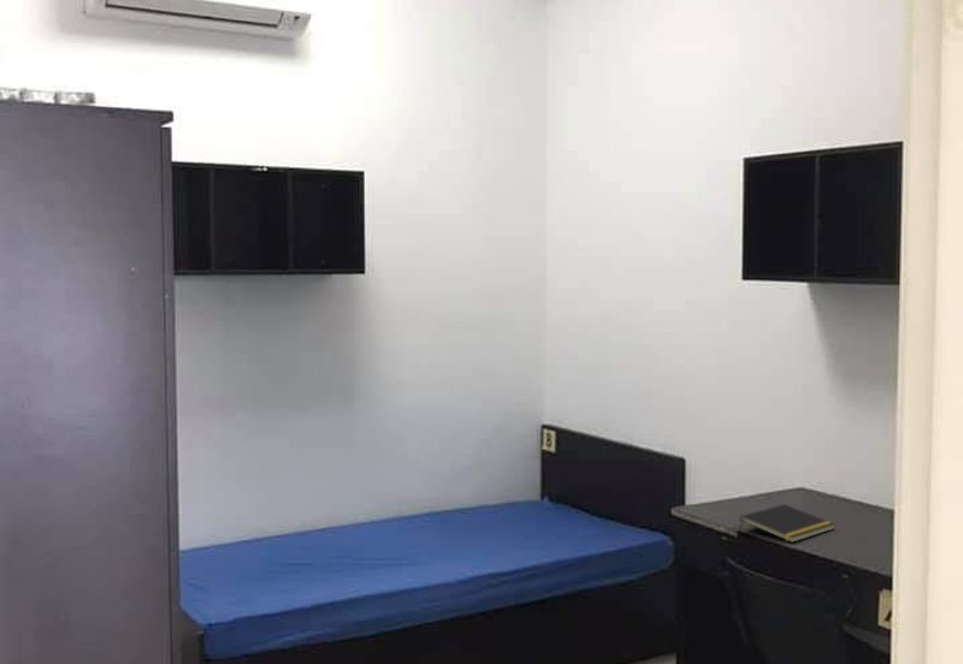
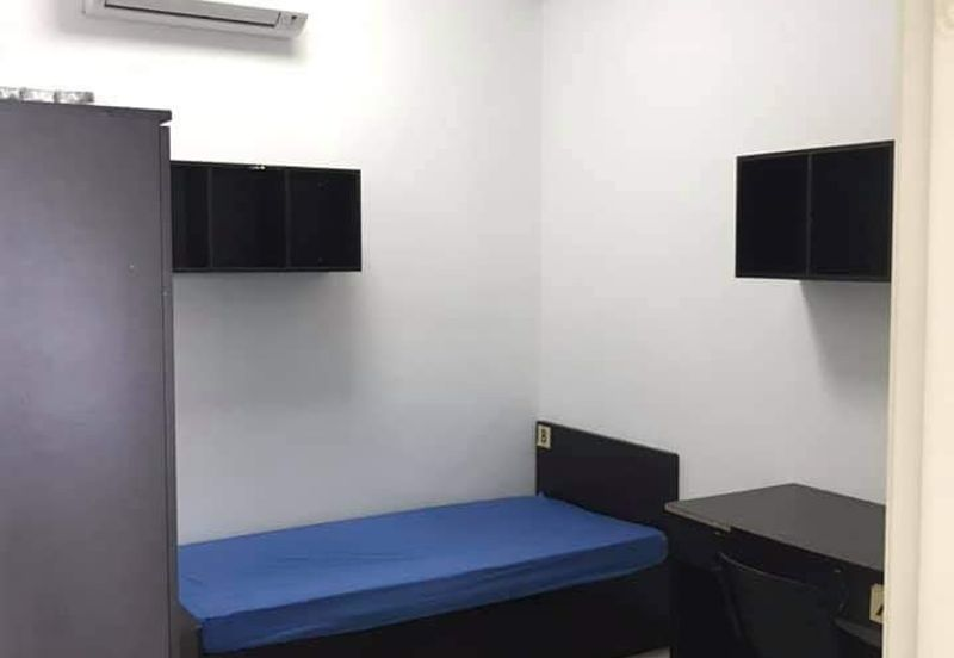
- notepad [738,503,837,544]
